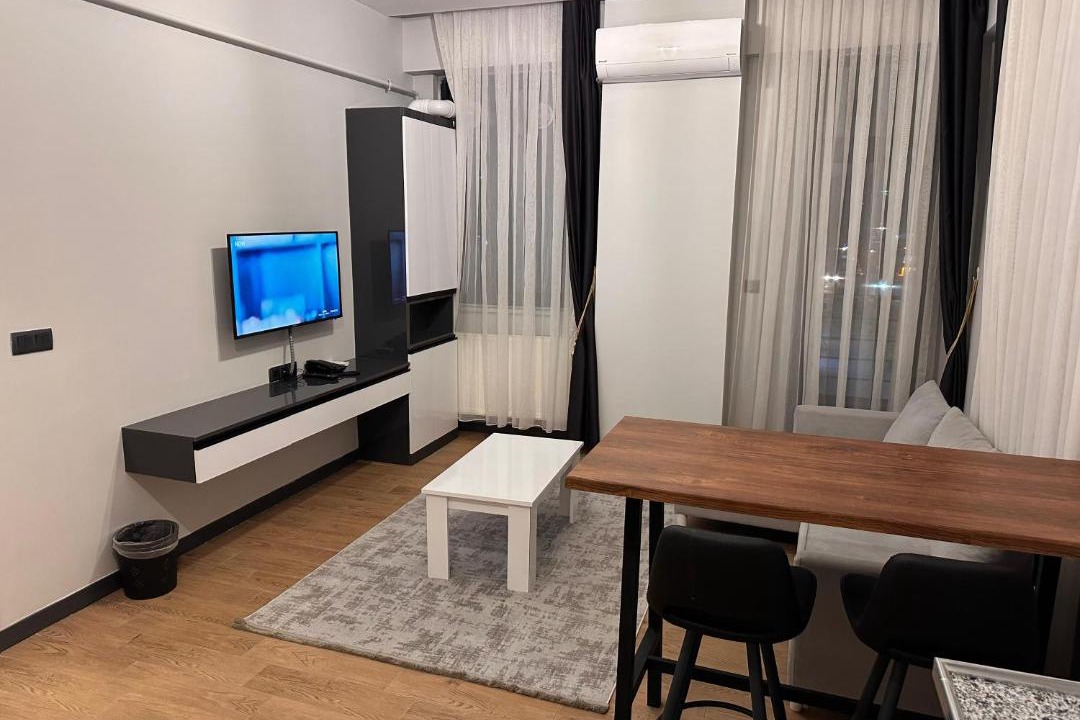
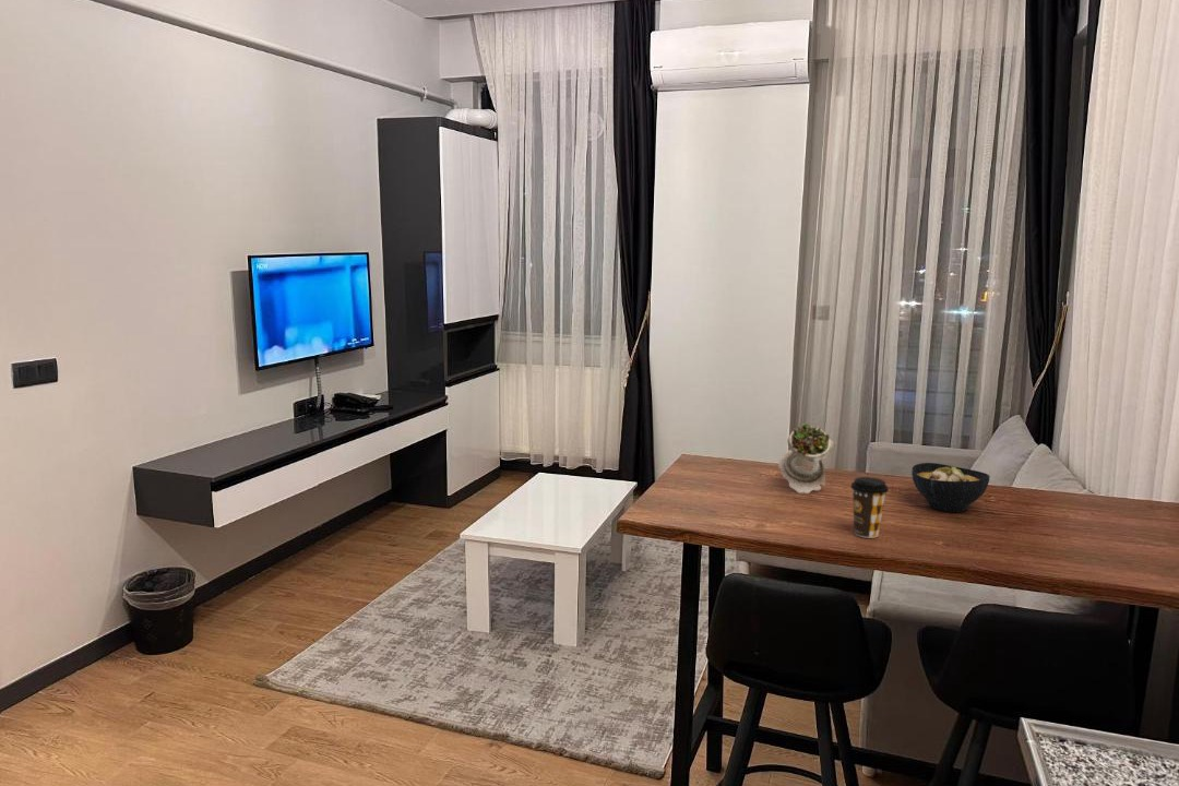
+ bowl [910,462,991,513]
+ coffee cup [849,476,890,539]
+ succulent plant [777,422,835,495]
